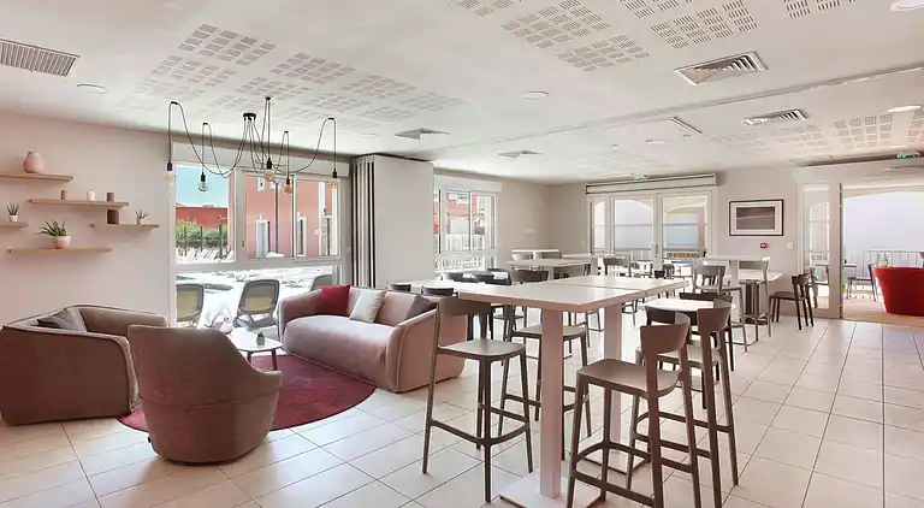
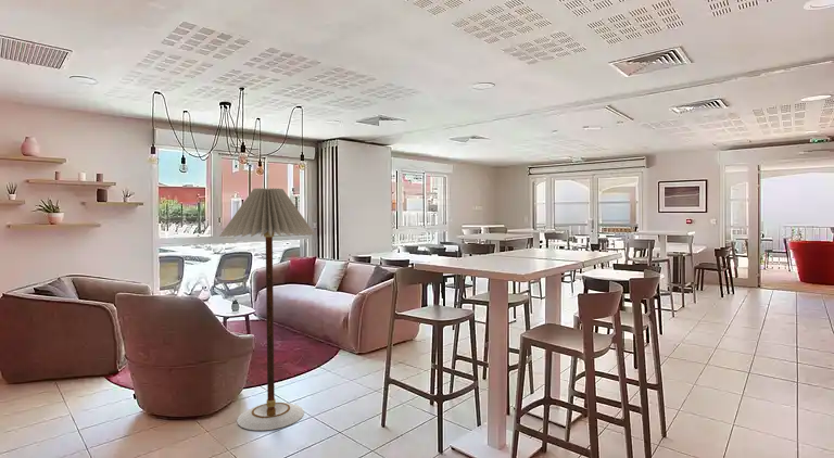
+ floor lamp [218,187,316,431]
